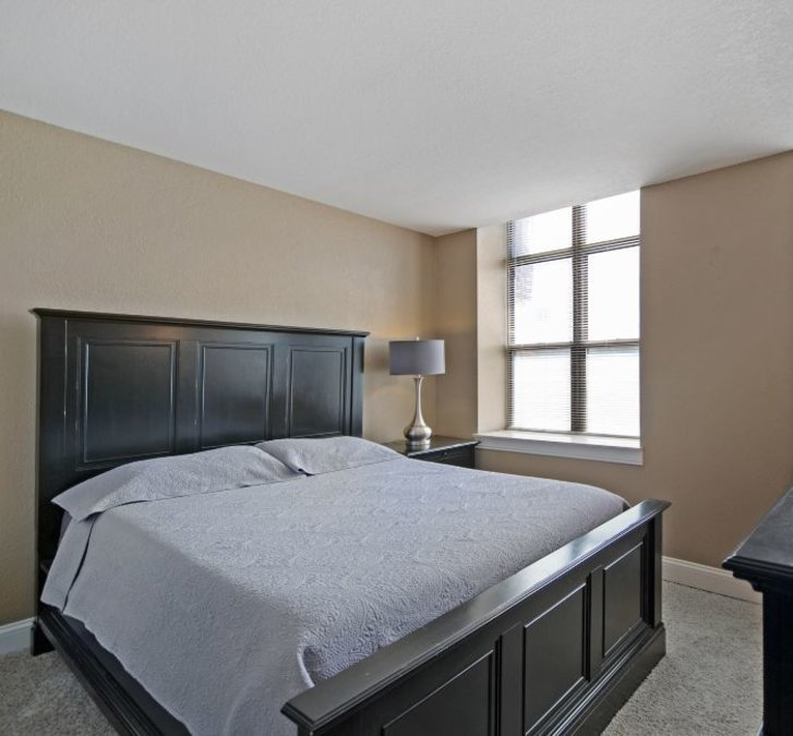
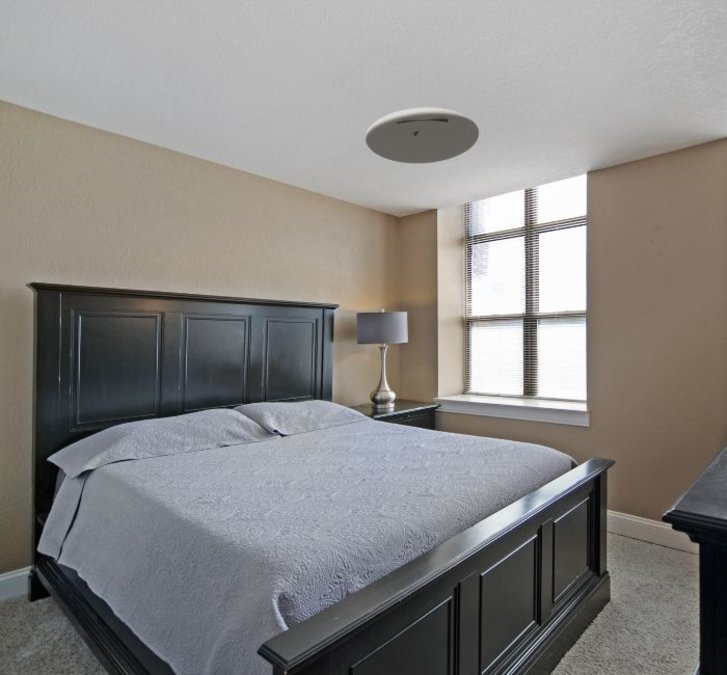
+ ceiling light [364,107,480,164]
